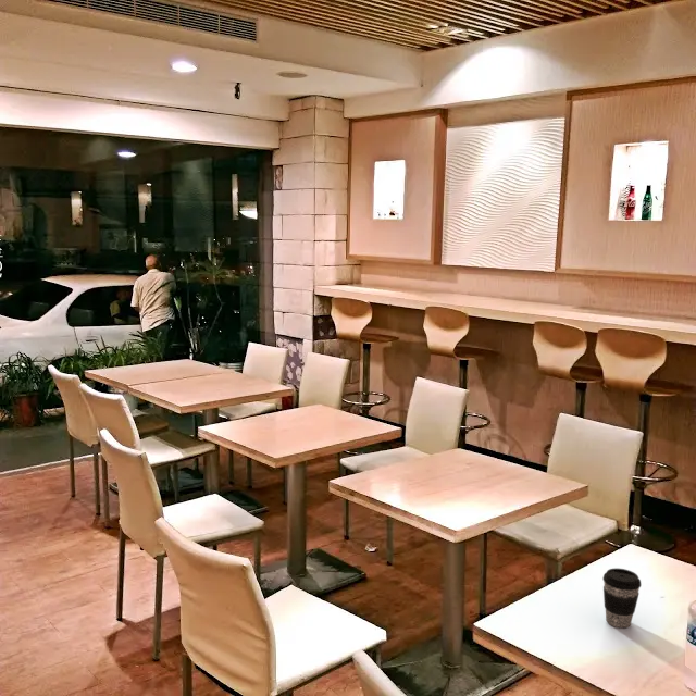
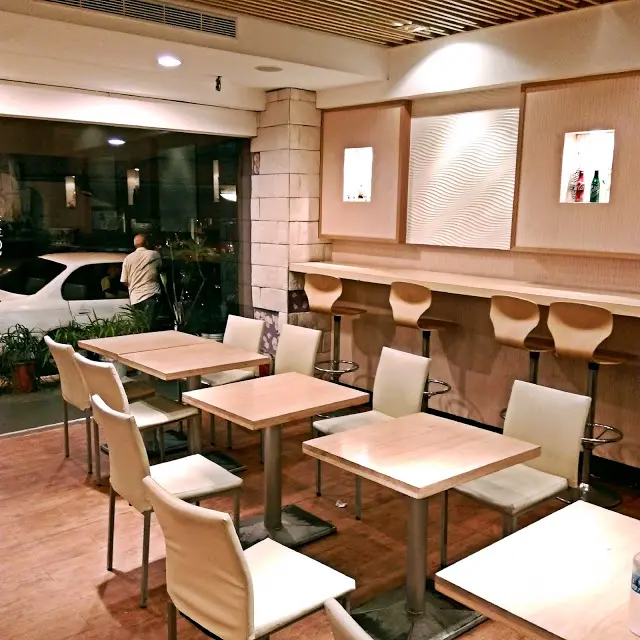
- coffee cup [601,568,642,629]
